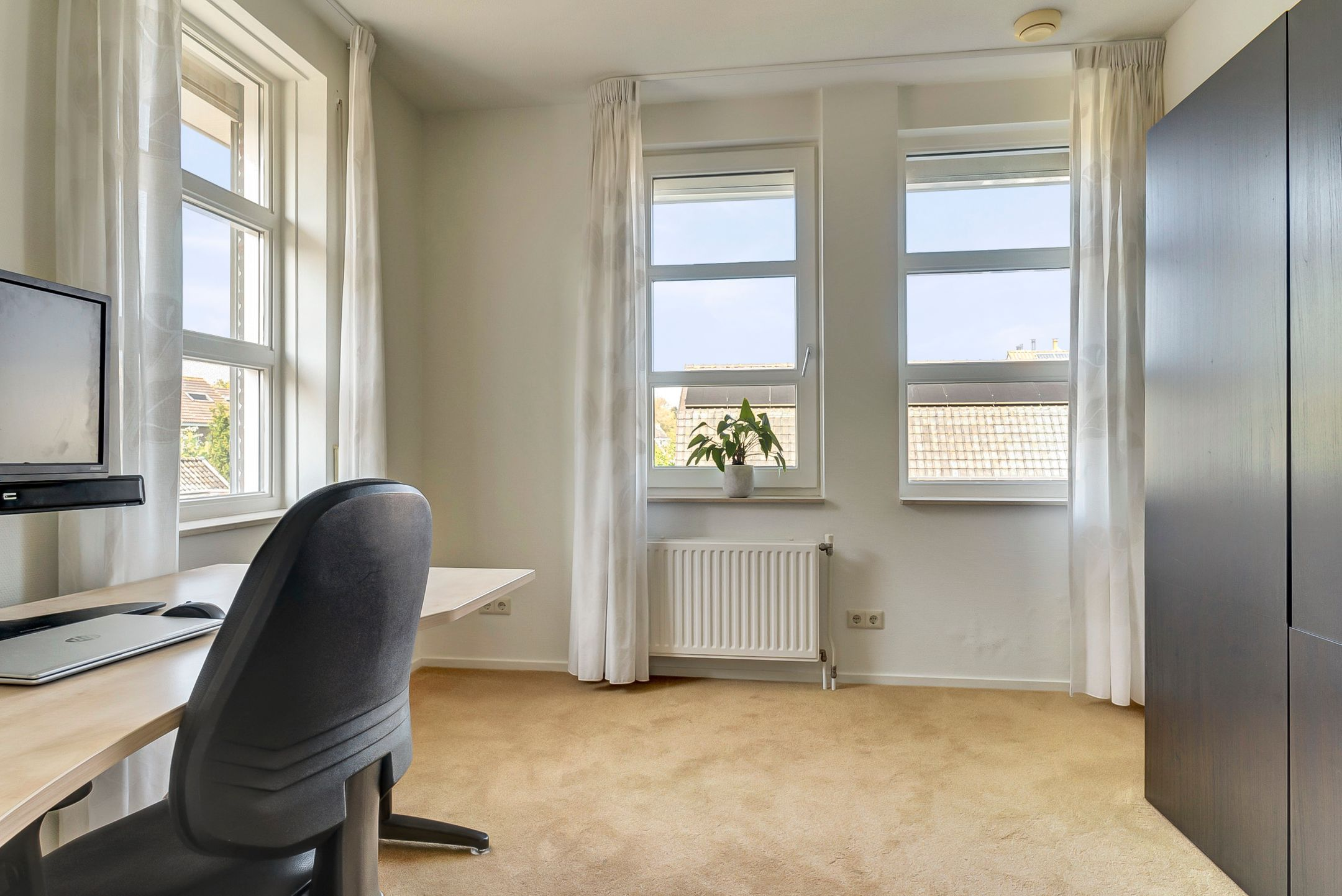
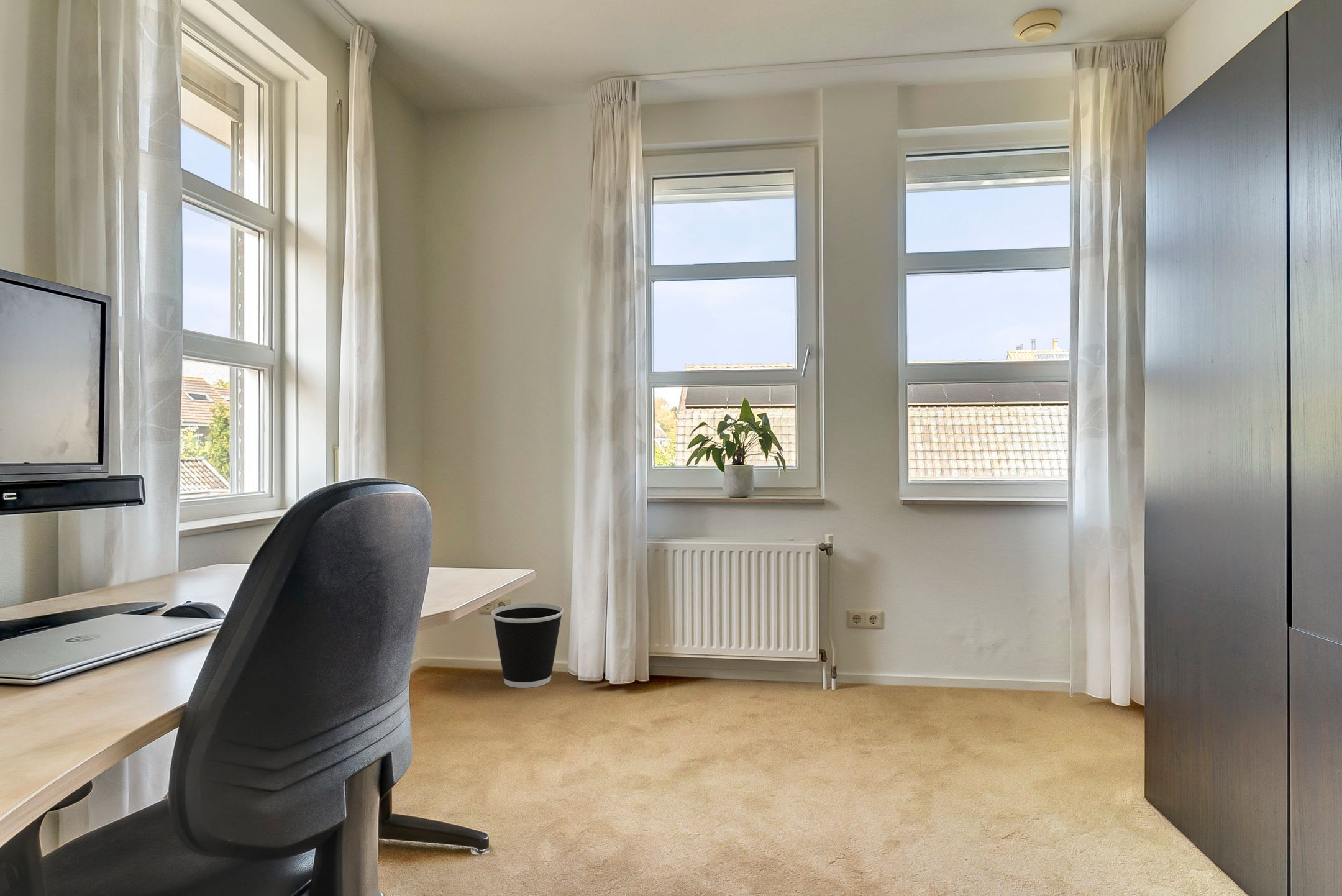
+ wastebasket [491,603,564,688]
